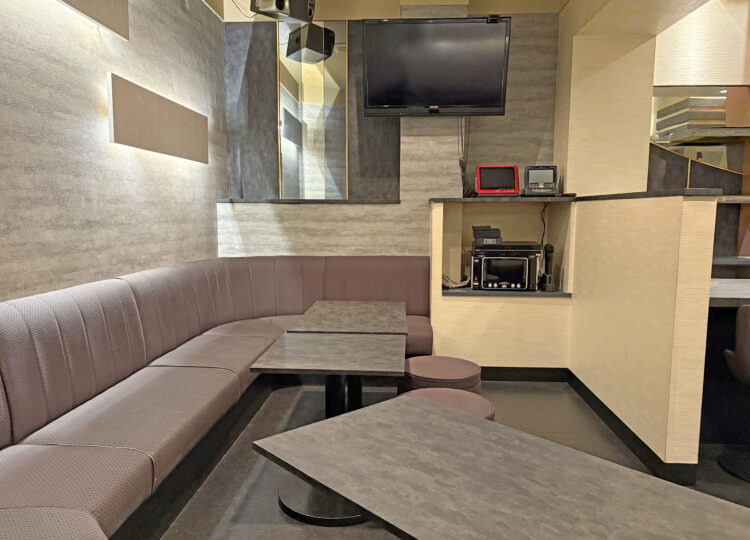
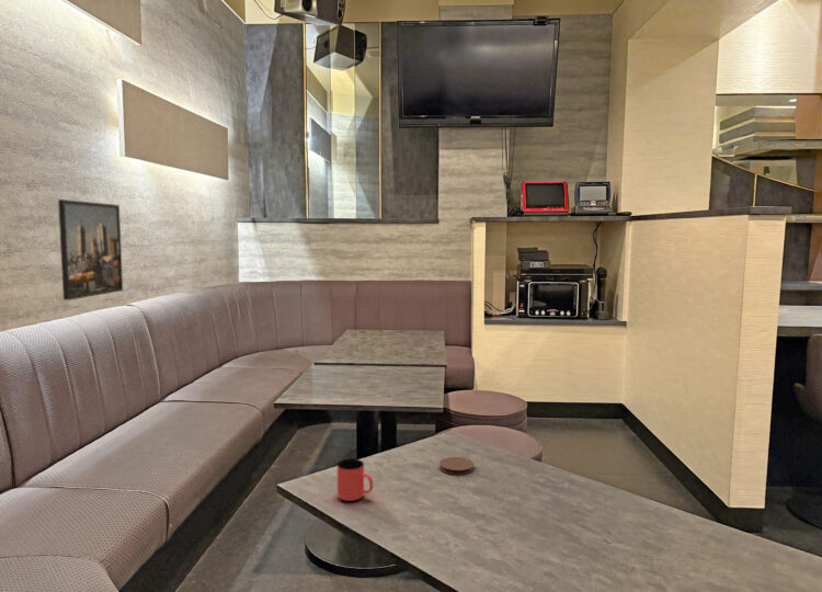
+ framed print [57,198,124,301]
+ coaster [438,456,475,476]
+ cup [336,458,374,502]
